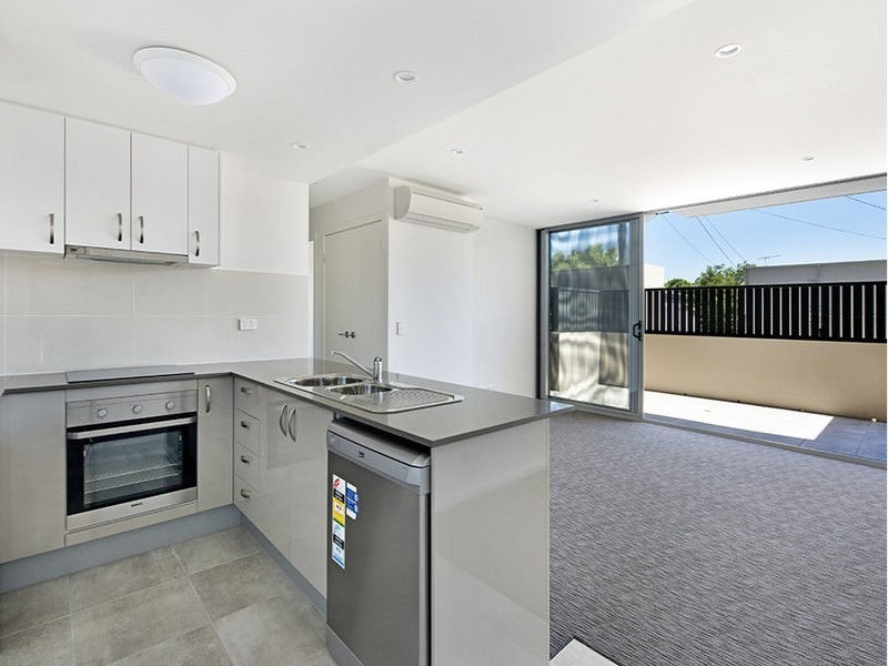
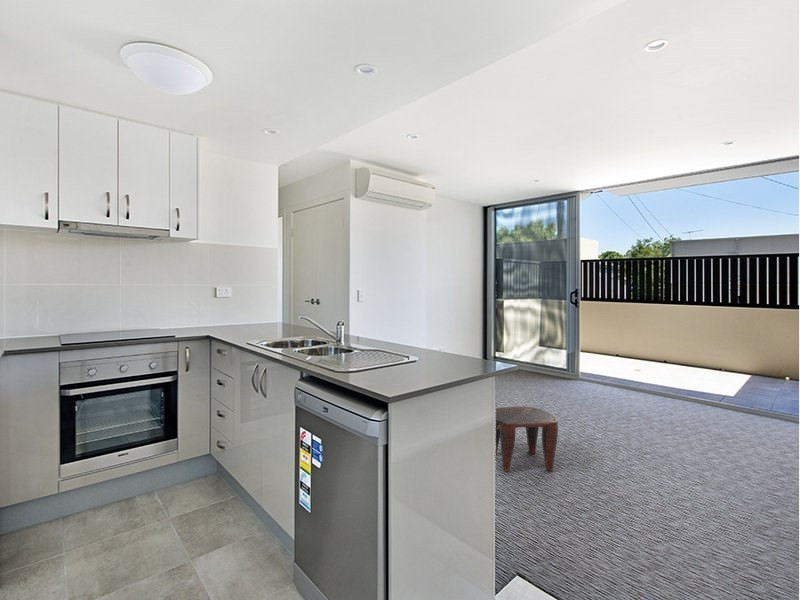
+ stool [495,406,559,472]
